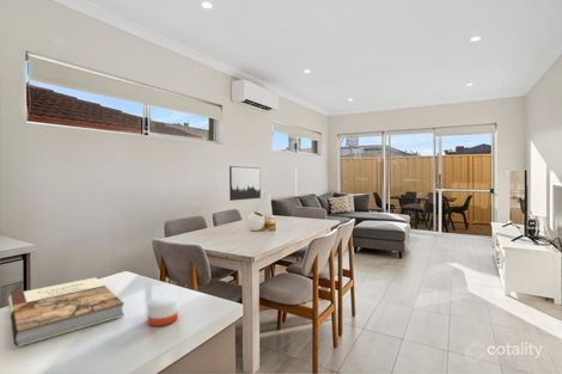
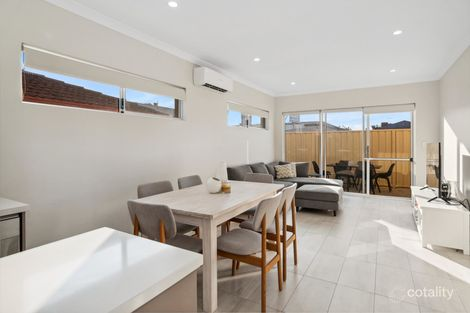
- candle [147,294,179,327]
- wall art [228,165,262,202]
- book [7,276,126,348]
